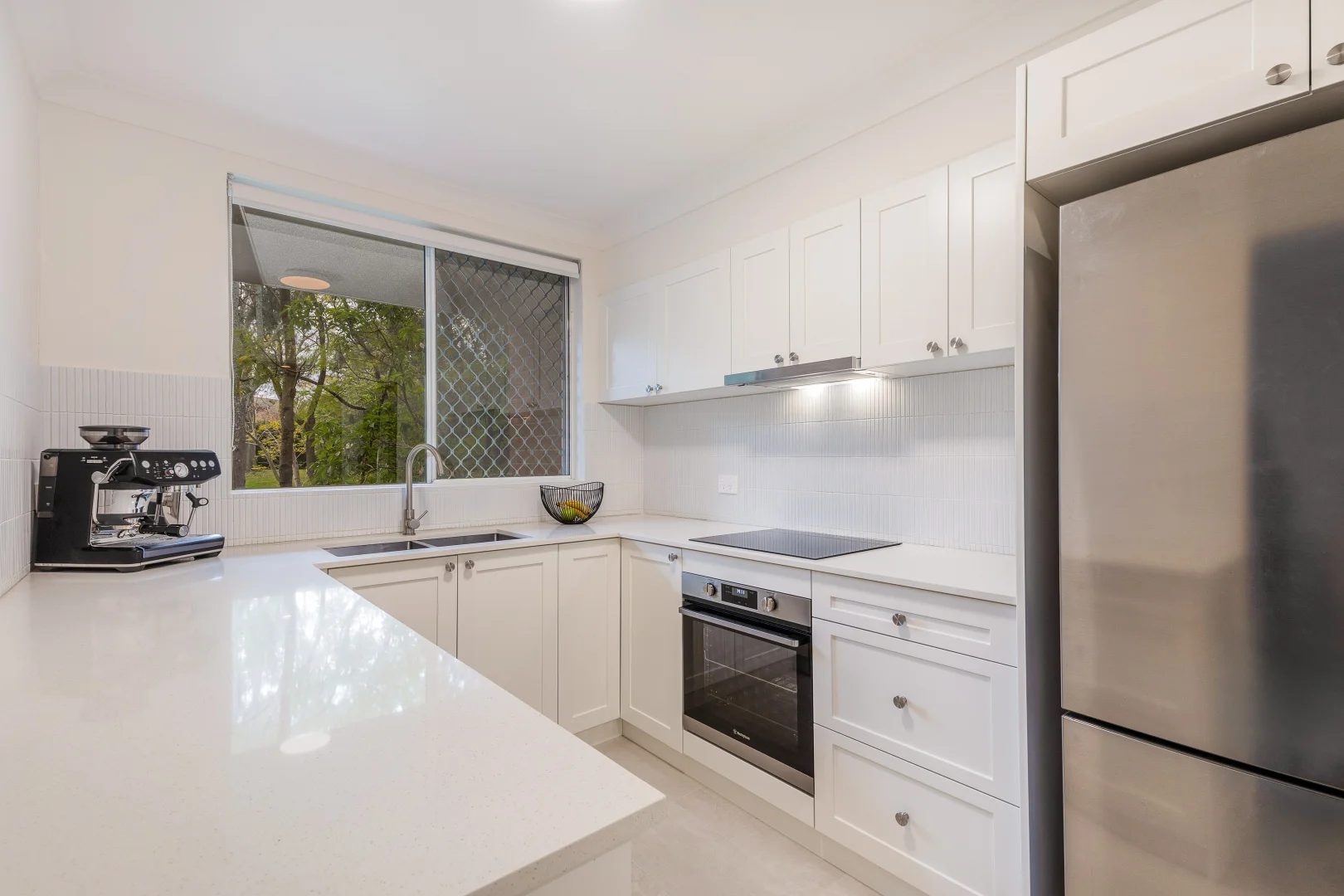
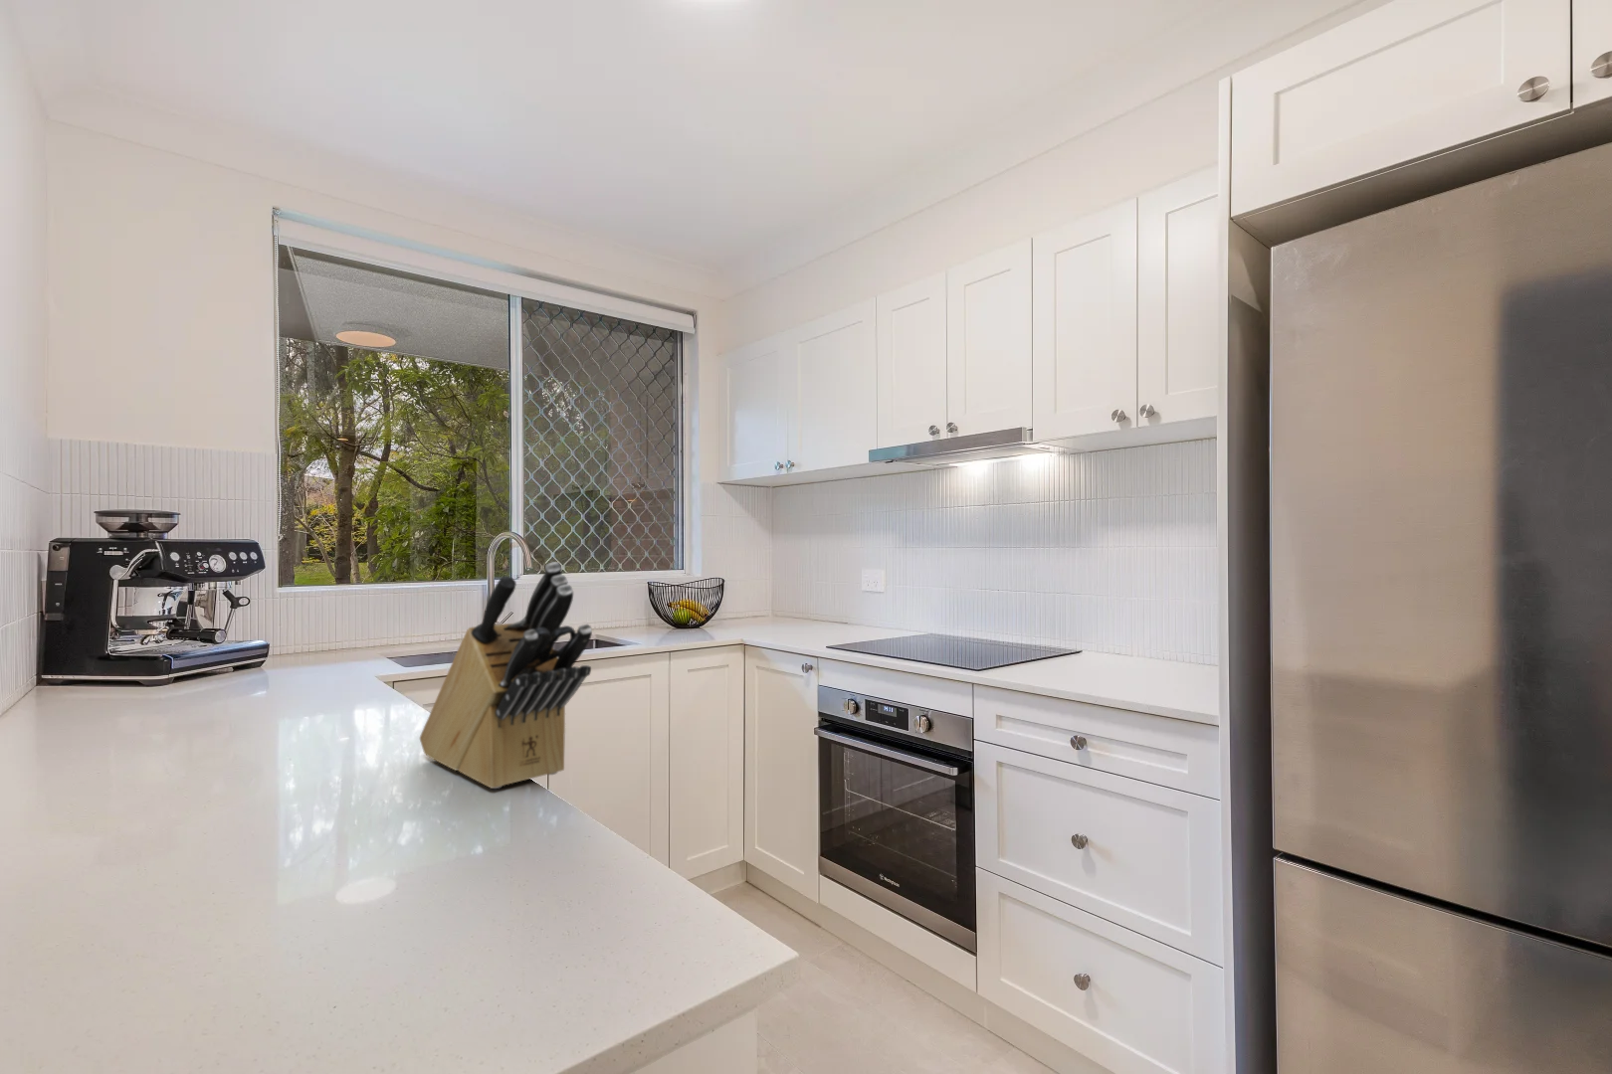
+ knife block [419,561,593,790]
